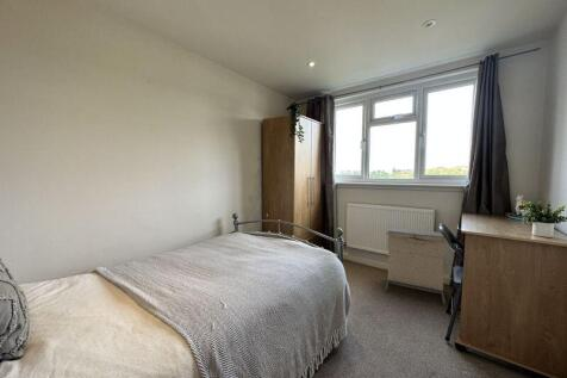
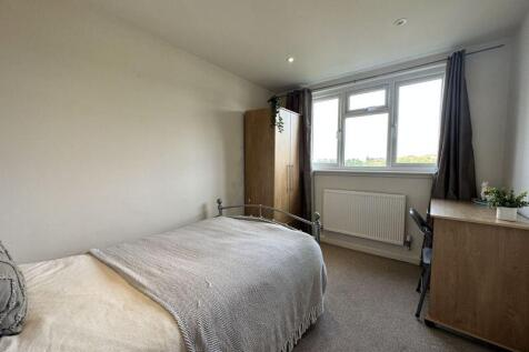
- laundry hamper [384,225,448,305]
